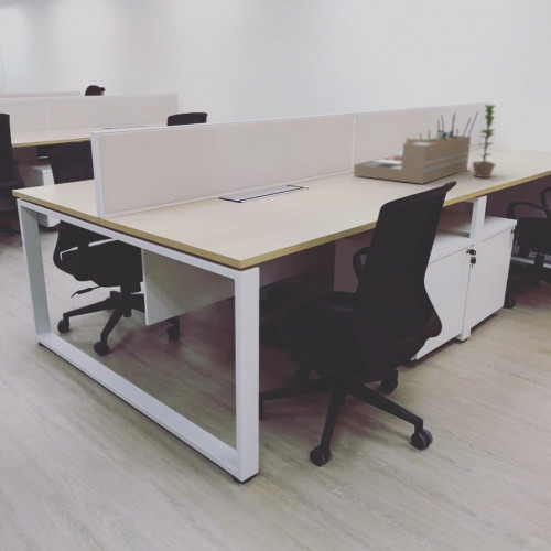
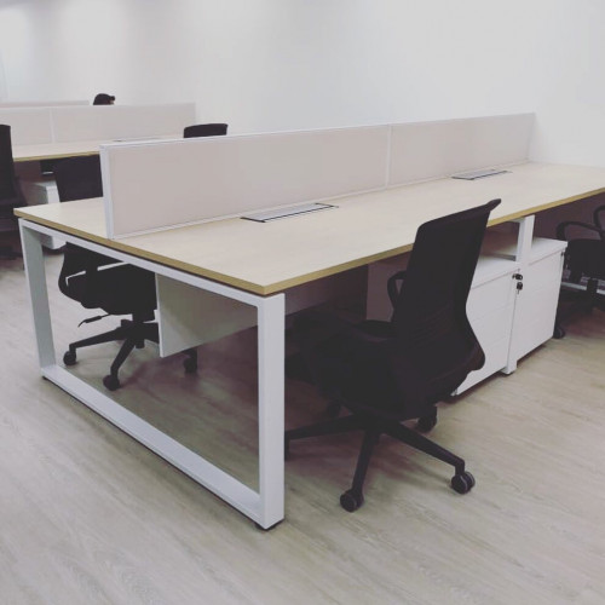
- desk organizer [353,110,479,185]
- plant [471,104,497,179]
